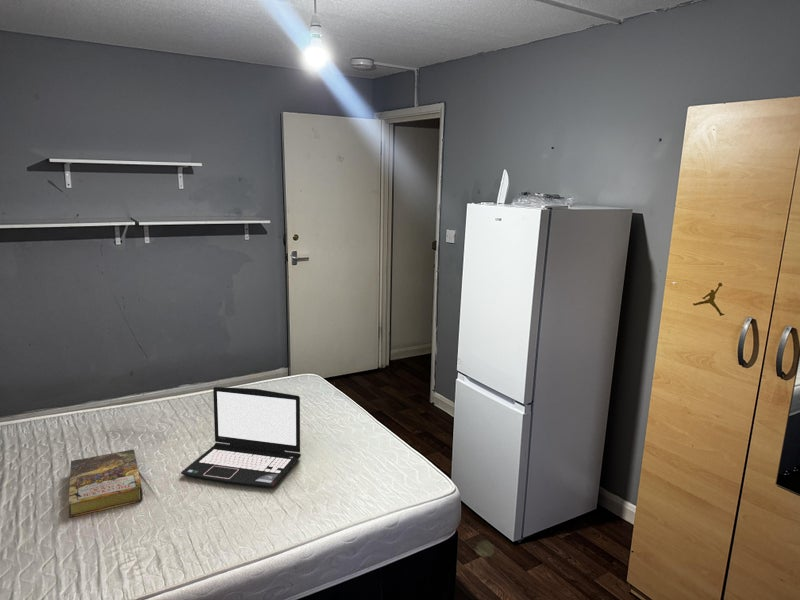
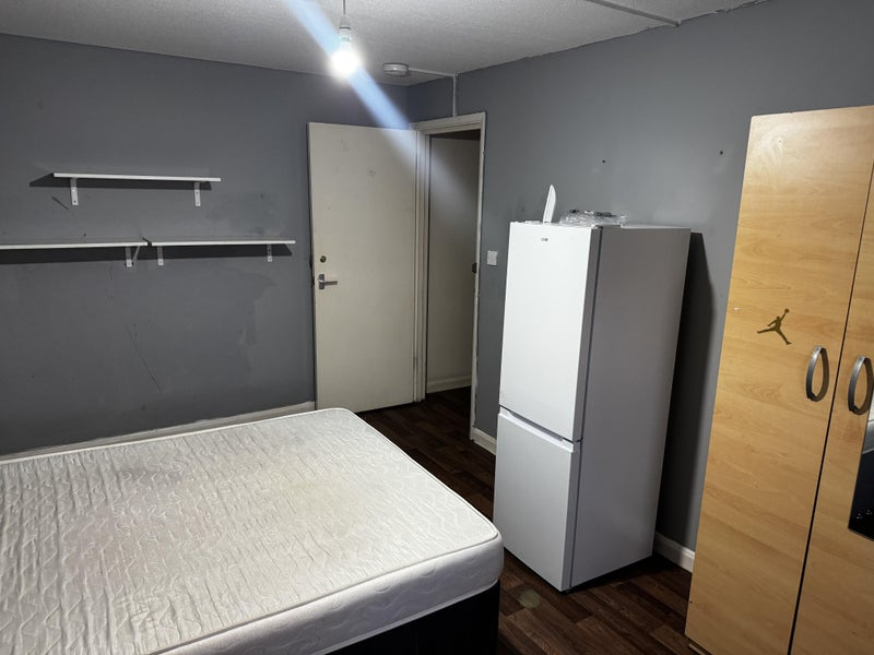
- laptop [180,386,302,489]
- book [68,449,144,518]
